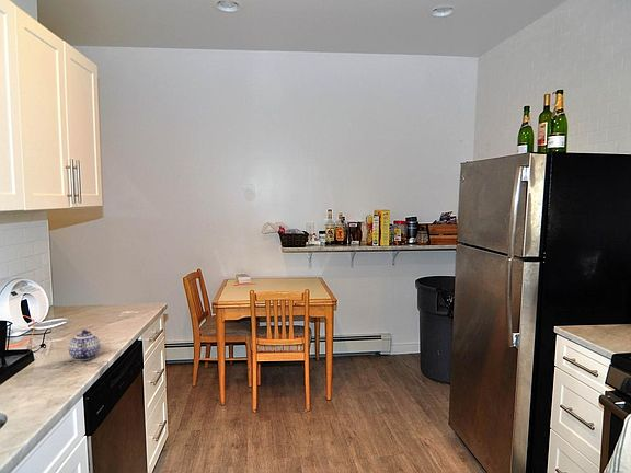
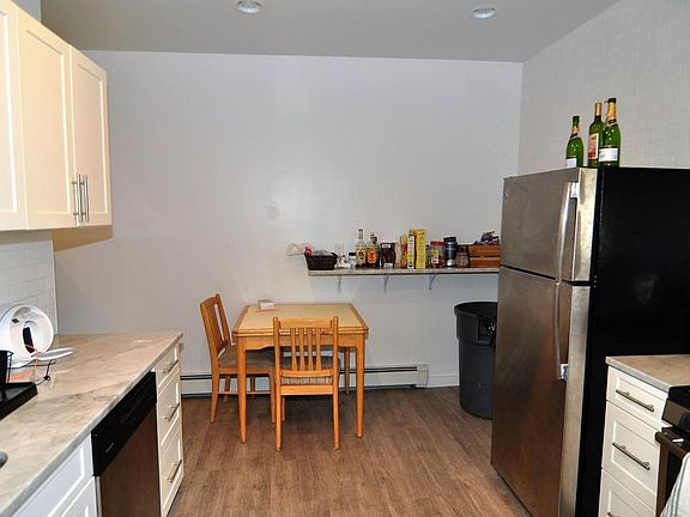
- teapot [68,328,101,361]
